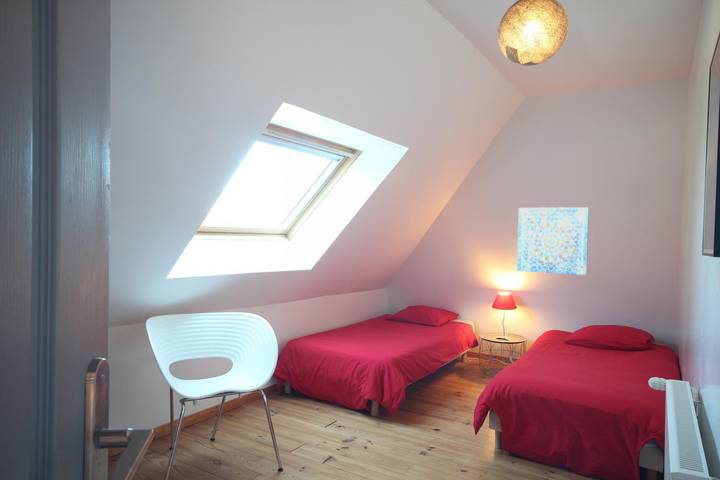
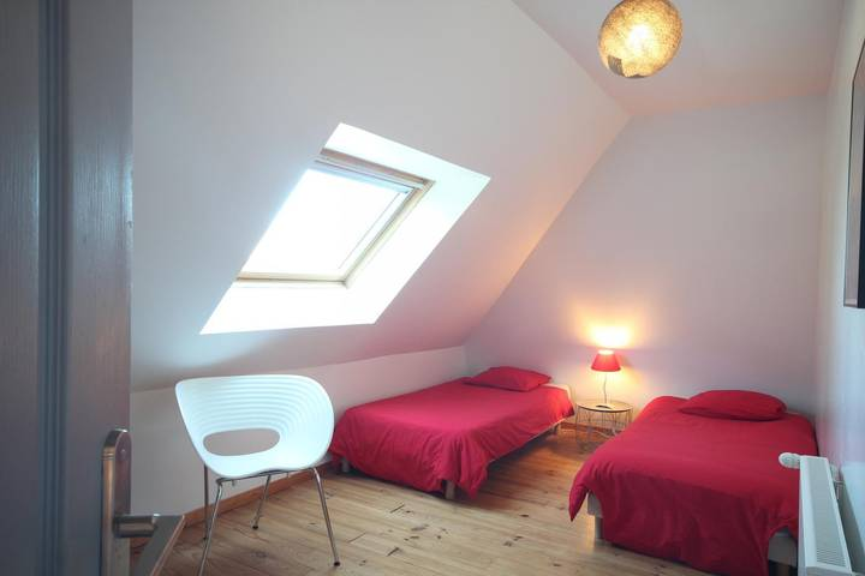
- wall art [516,206,590,276]
